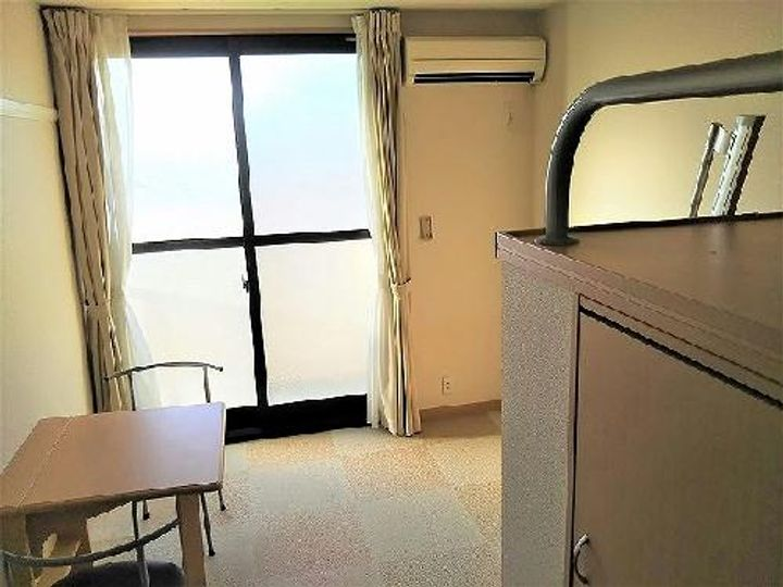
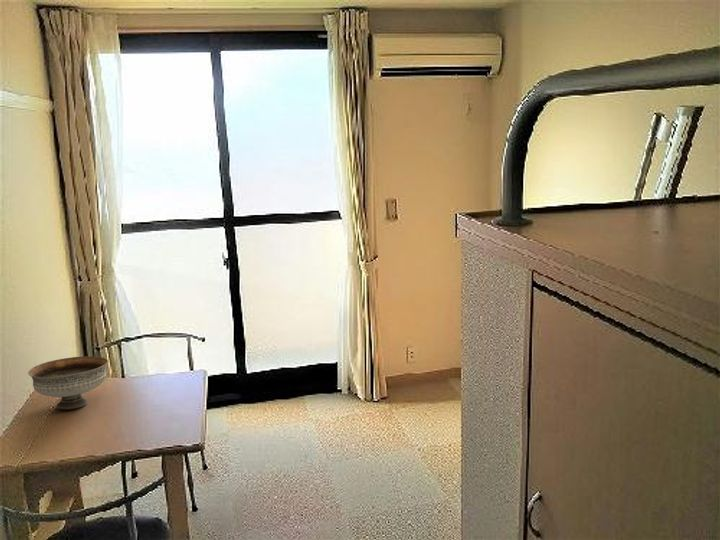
+ bowl [27,355,109,410]
